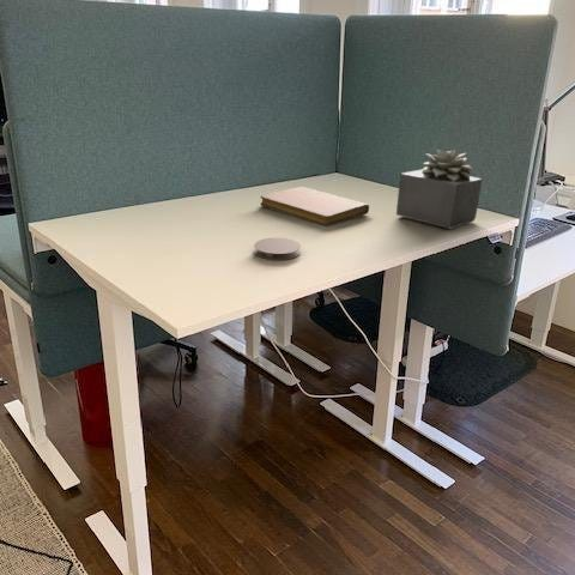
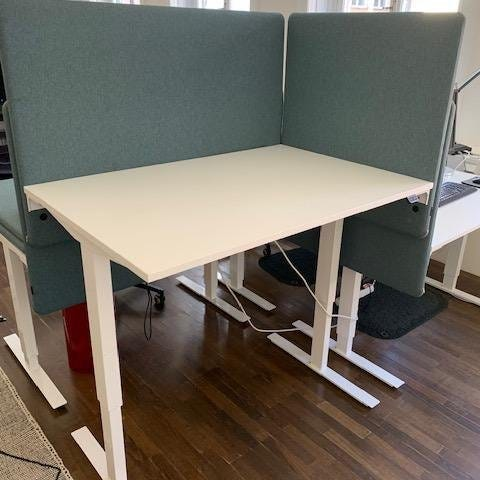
- notebook [259,186,370,228]
- coaster [253,236,302,261]
- succulent plant [395,147,483,230]
